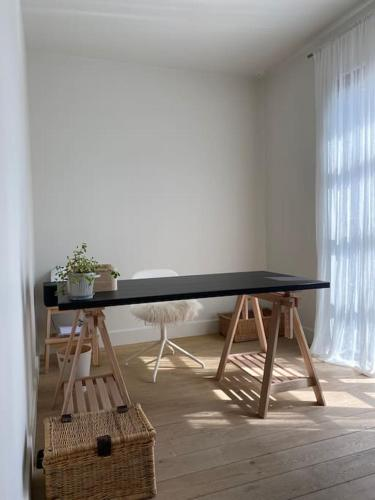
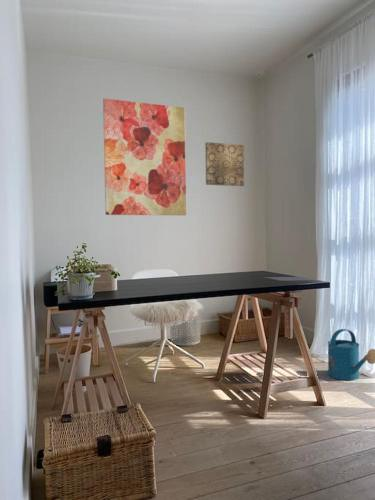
+ wall art [204,141,245,187]
+ waste bin [169,311,202,347]
+ wall art [102,97,187,216]
+ watering can [327,328,375,381]
